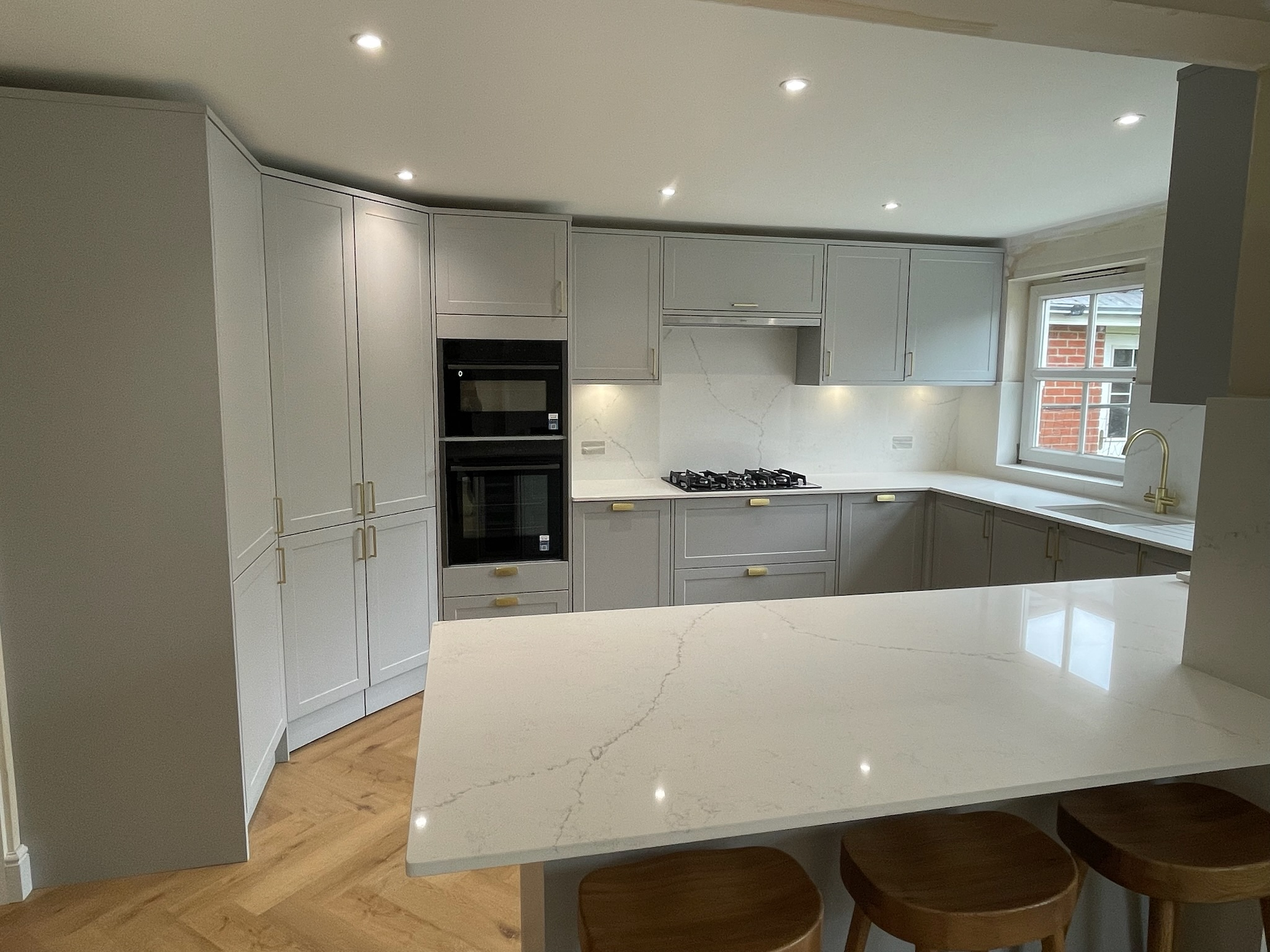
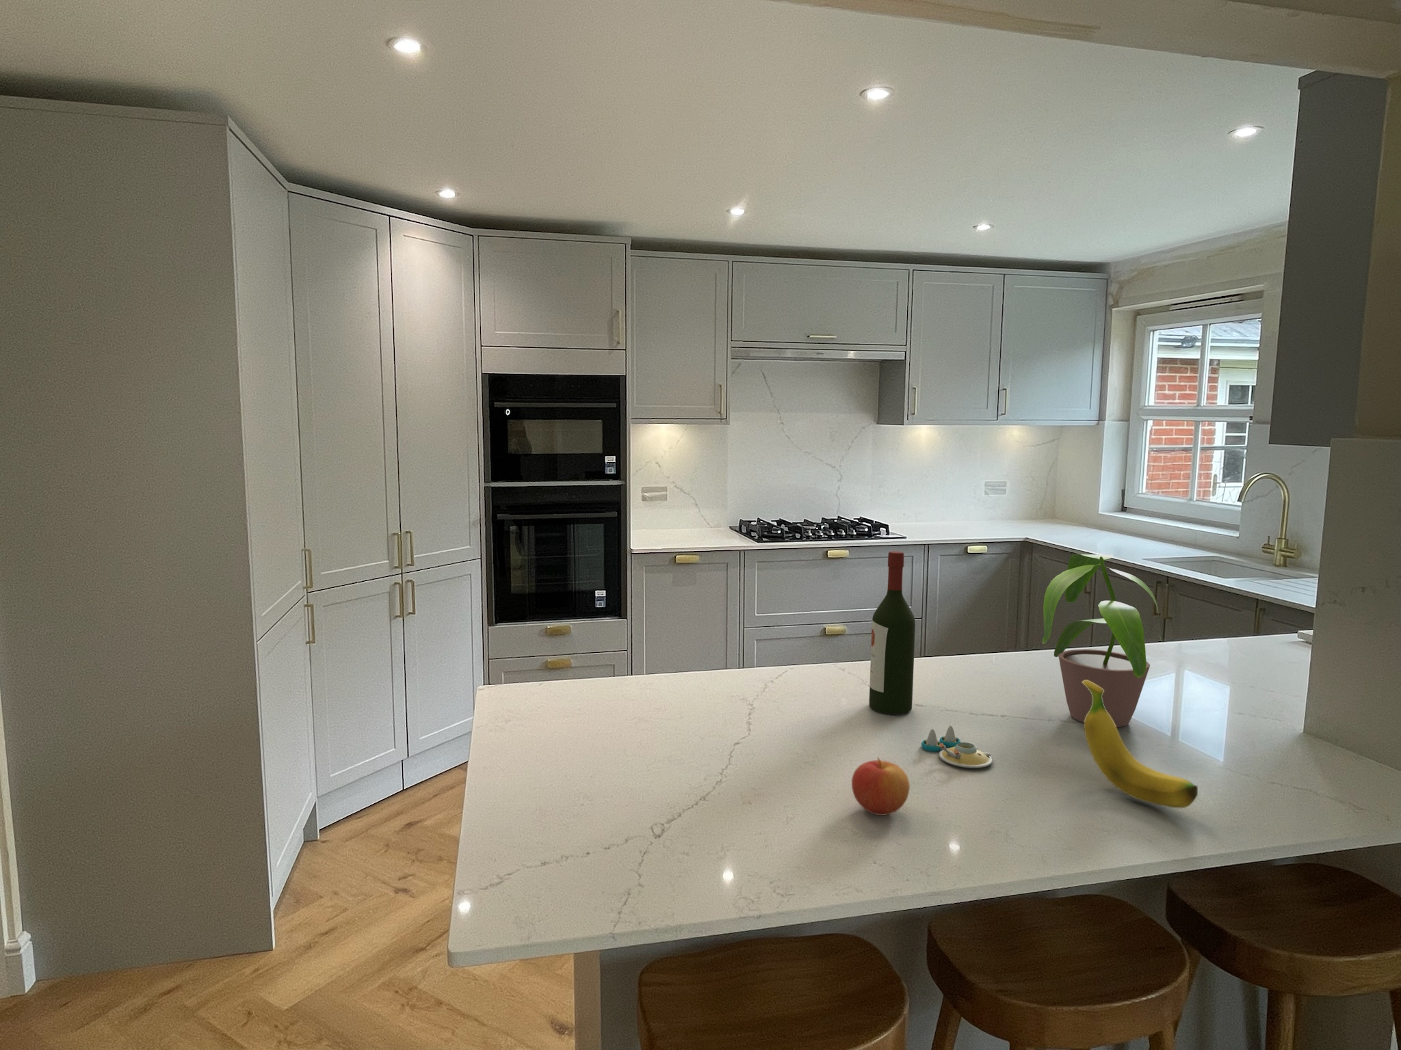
+ wine bottle [869,550,916,715]
+ banana [1082,681,1198,808]
+ salt and pepper shaker set [921,725,993,769]
+ potted plant [1041,554,1163,727]
+ apple [851,757,910,816]
